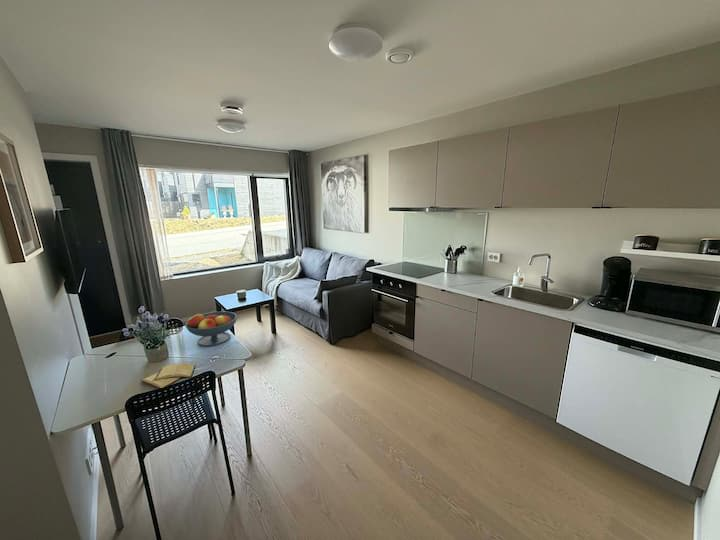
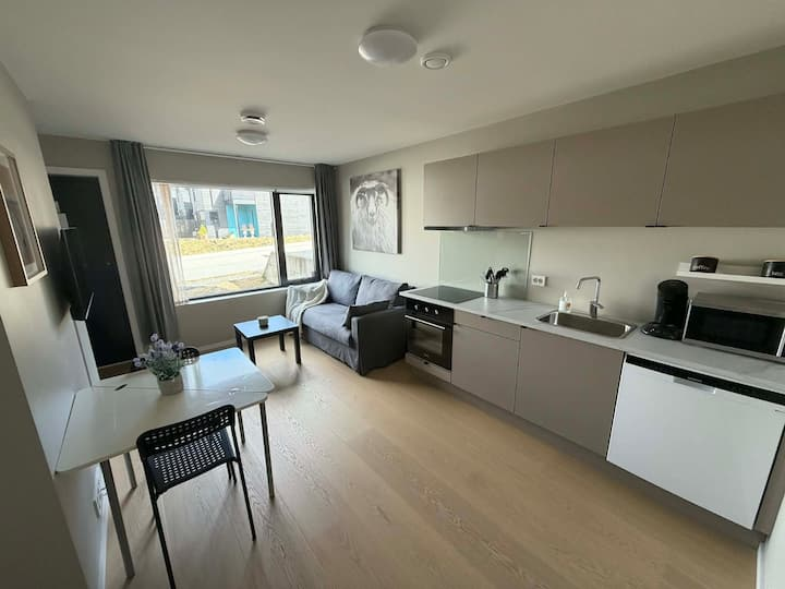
- diary [140,362,197,389]
- fruit bowl [184,311,238,347]
